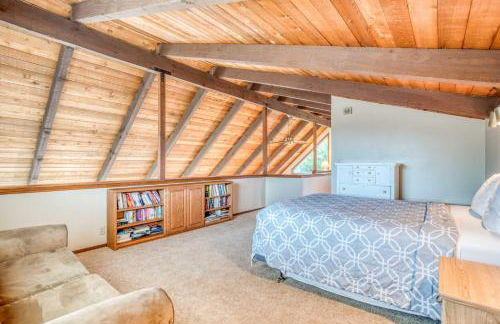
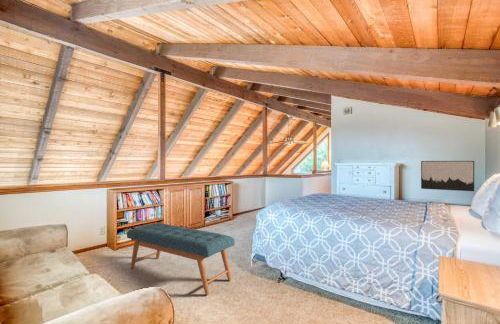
+ bench [126,222,236,296]
+ wall art [420,160,475,192]
